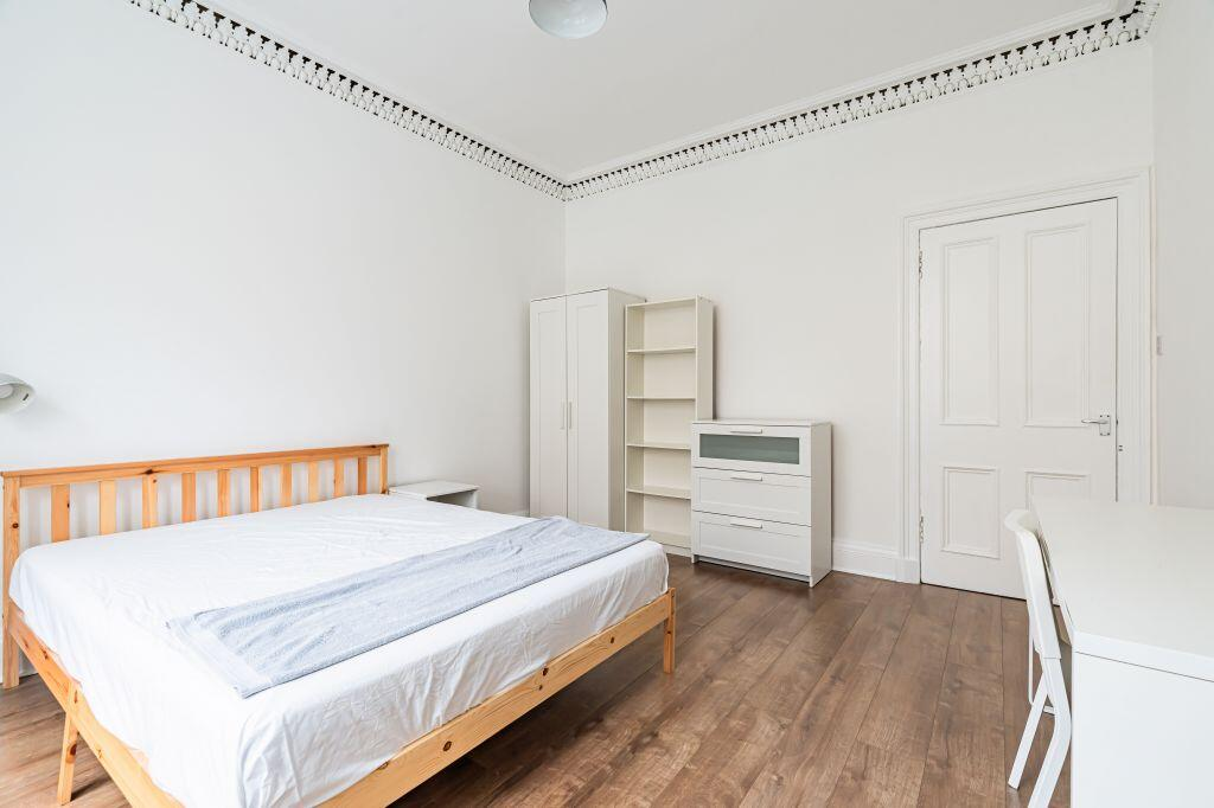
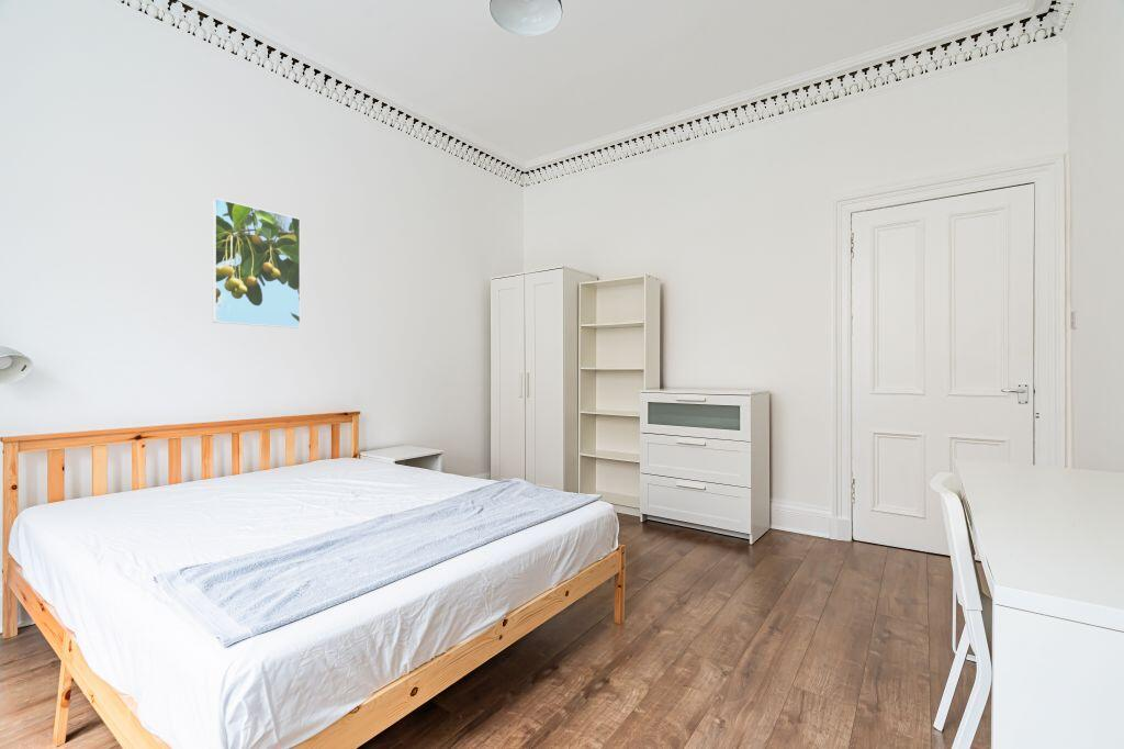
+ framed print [212,197,302,329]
